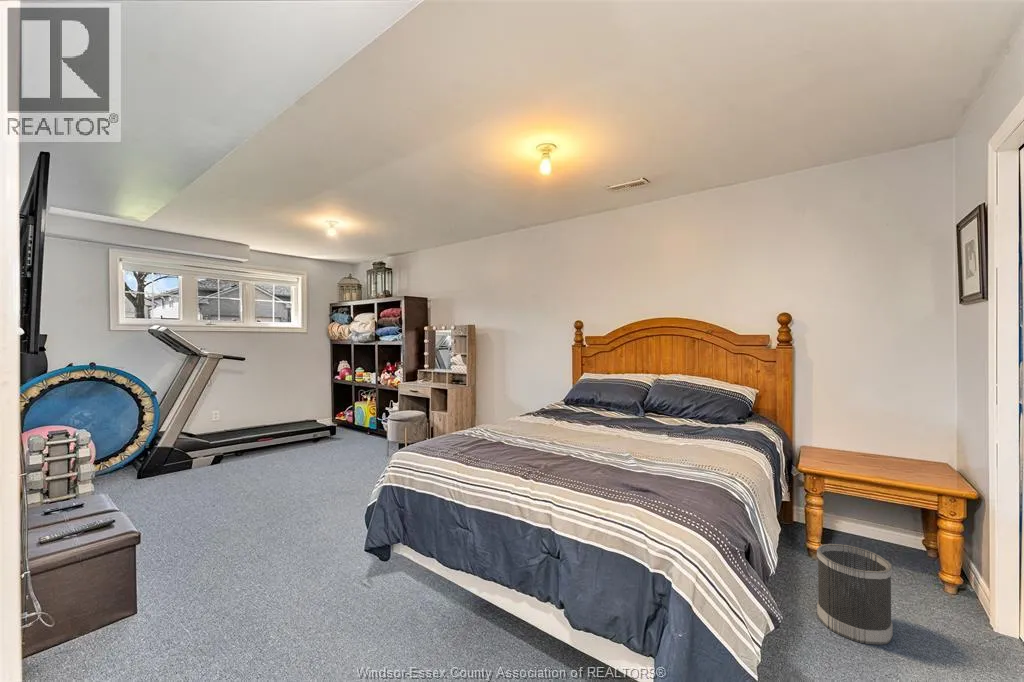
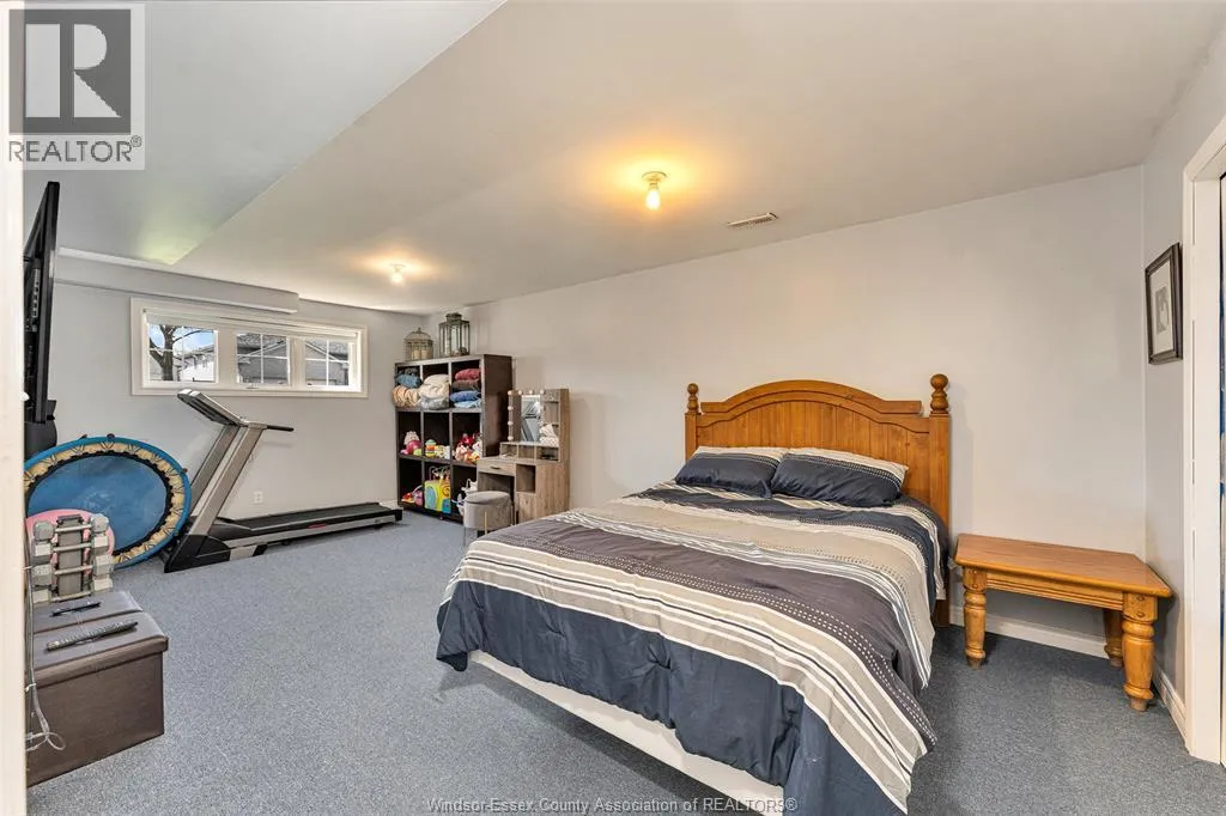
- wastebasket [816,543,894,646]
